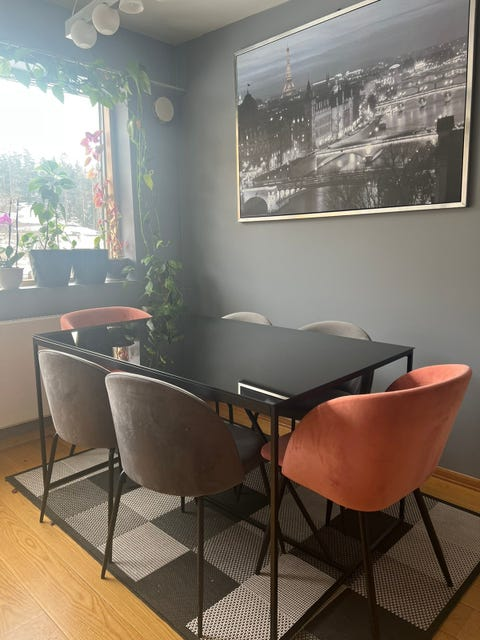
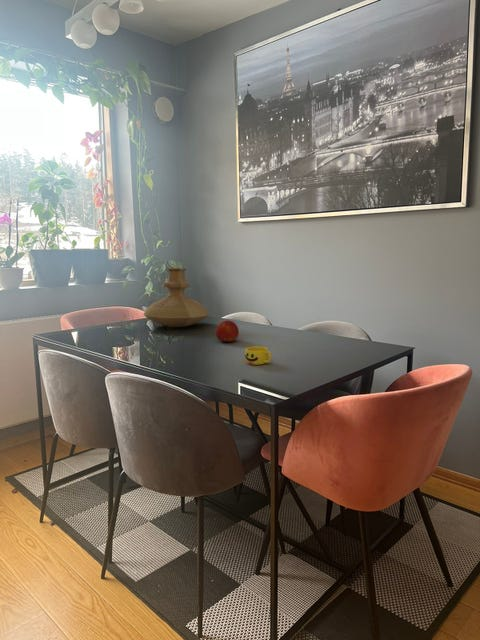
+ fruit [215,319,240,343]
+ vase [143,267,211,328]
+ cup [244,346,272,366]
